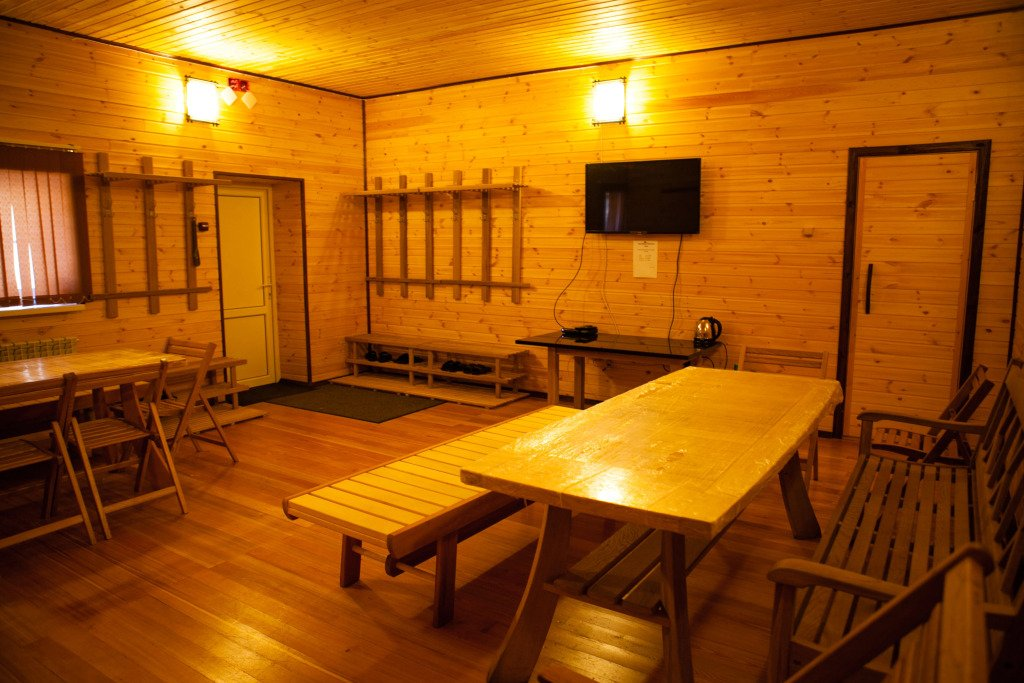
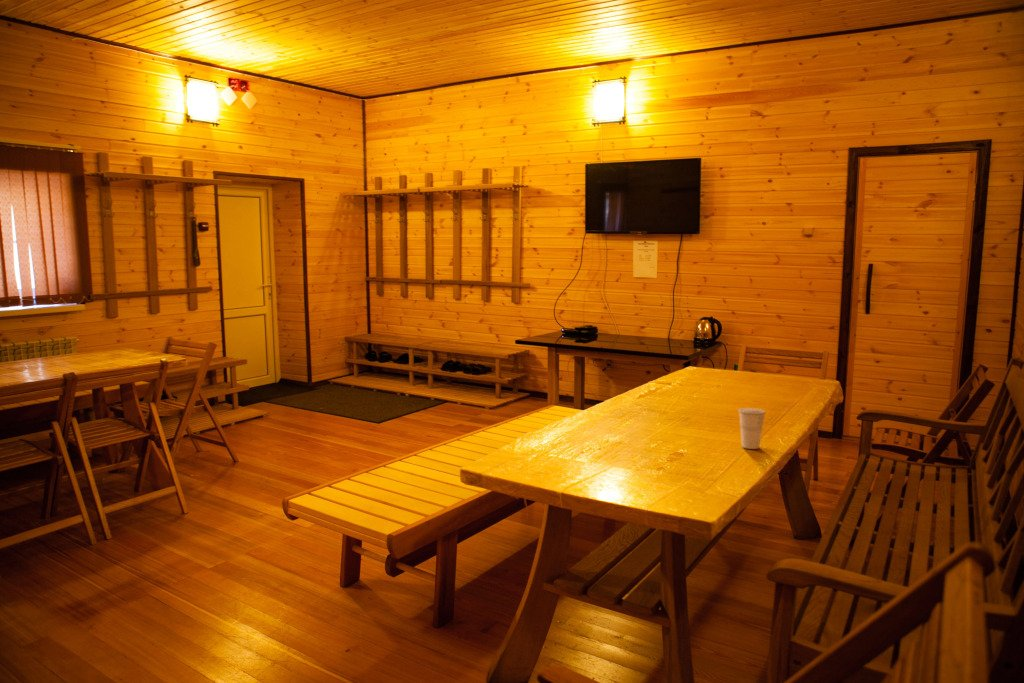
+ cup [737,407,767,450]
